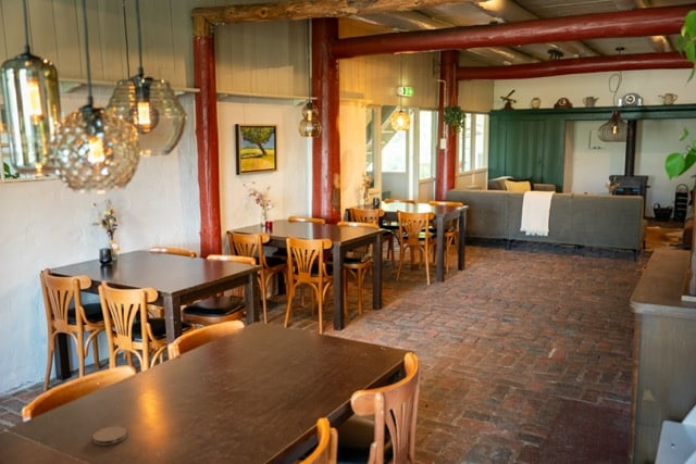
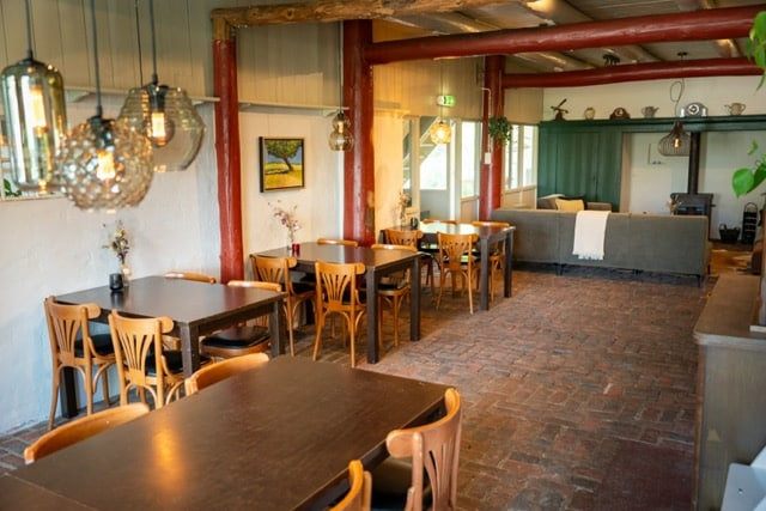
- coaster [92,426,128,447]
